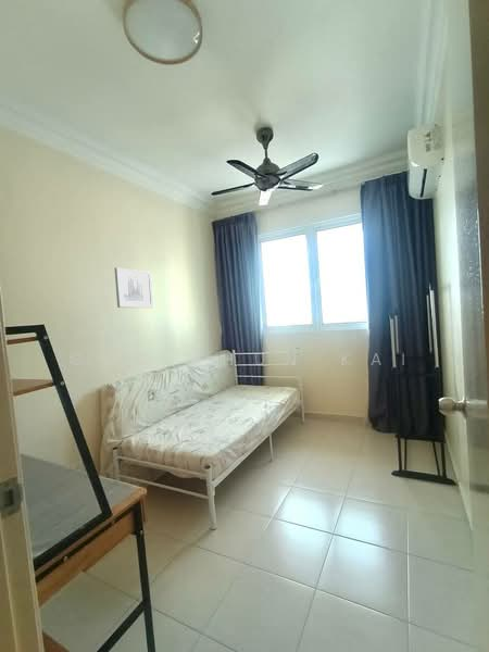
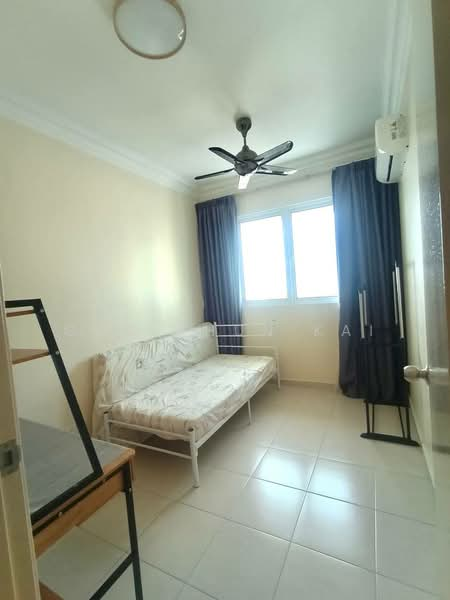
- wall art [114,266,154,309]
